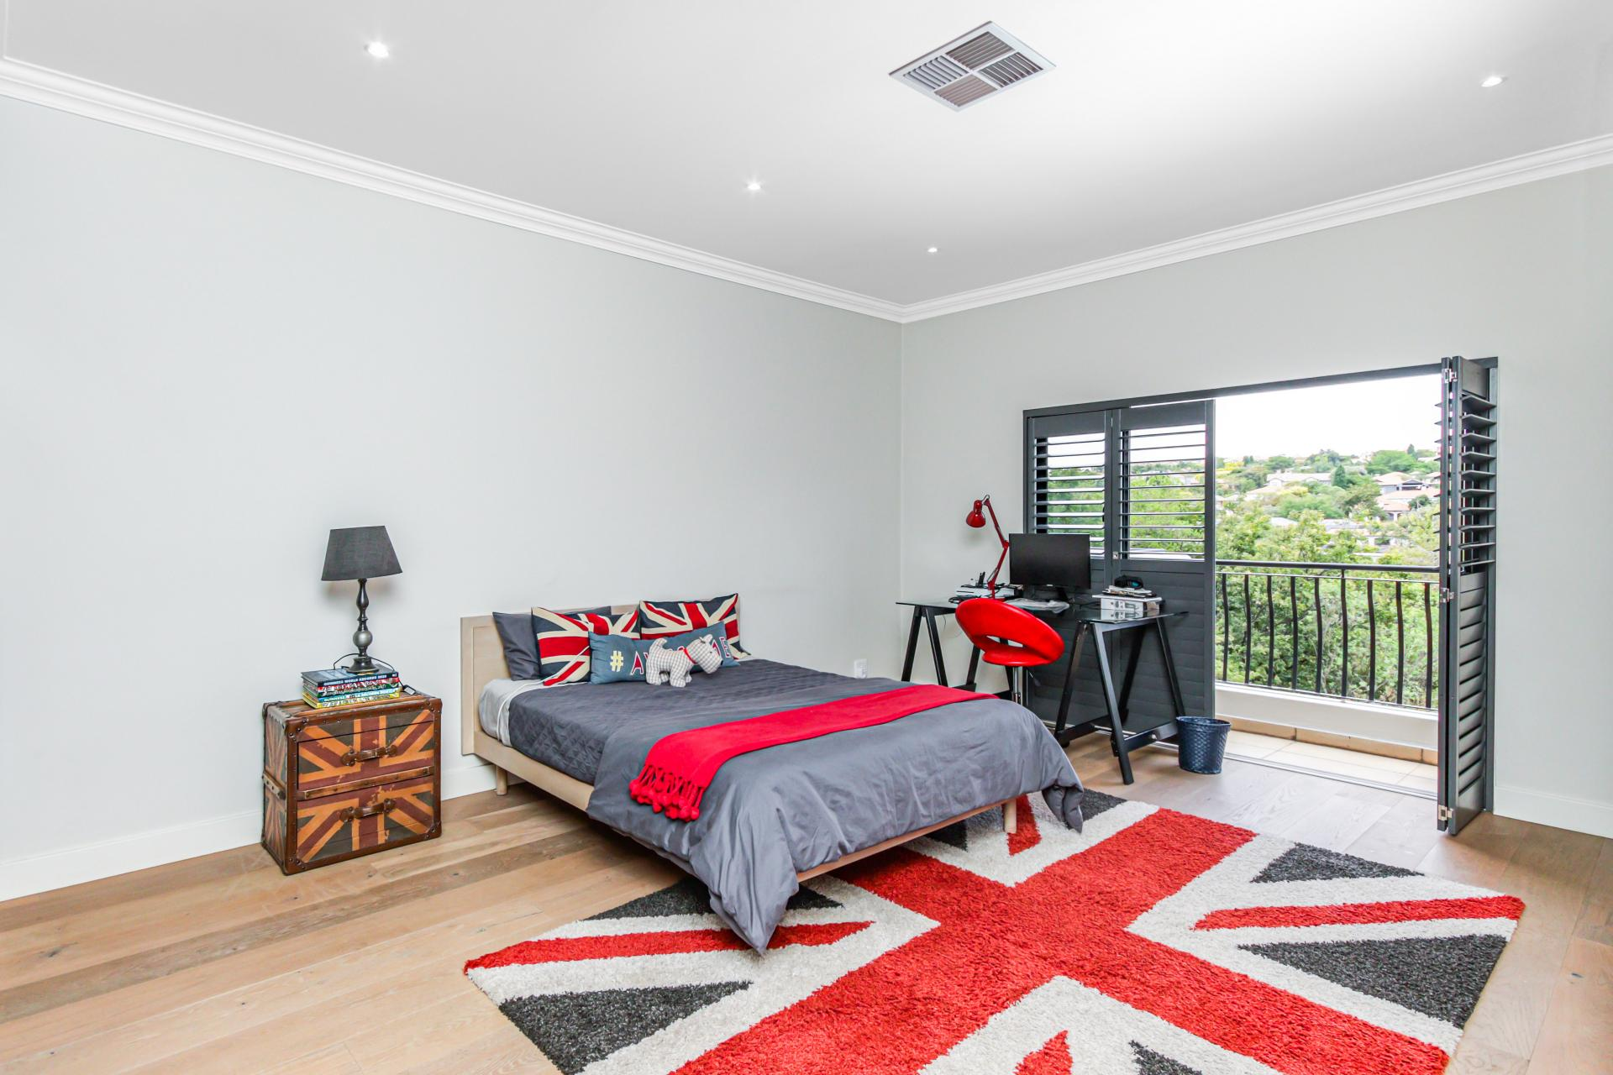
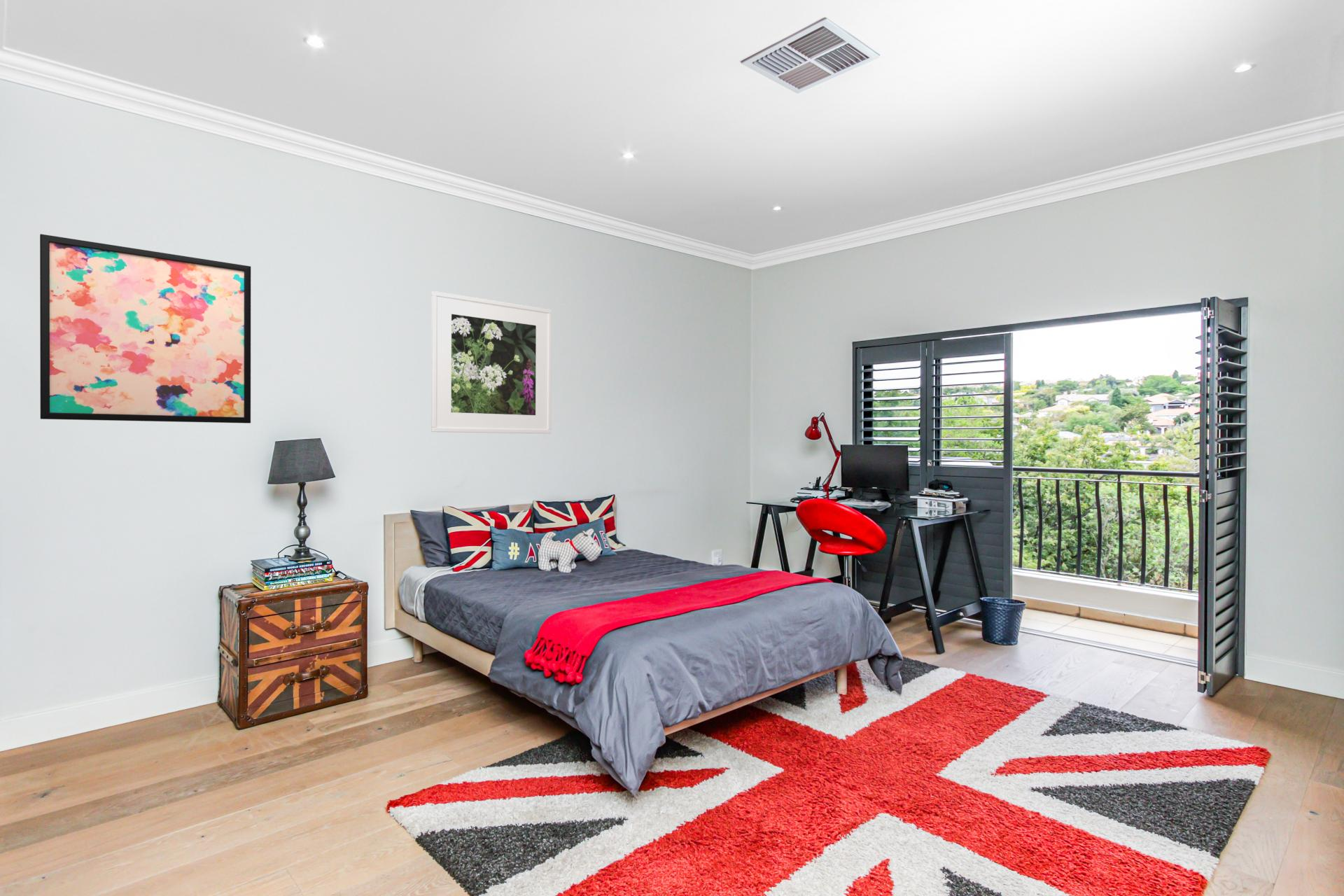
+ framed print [430,290,552,434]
+ wall art [39,233,251,424]
